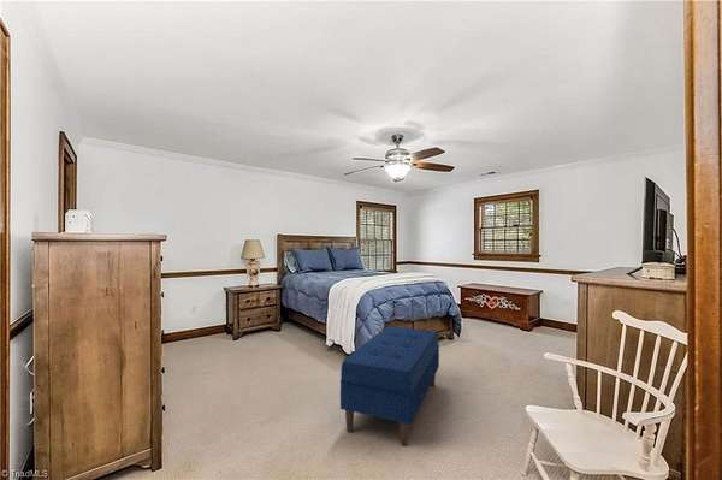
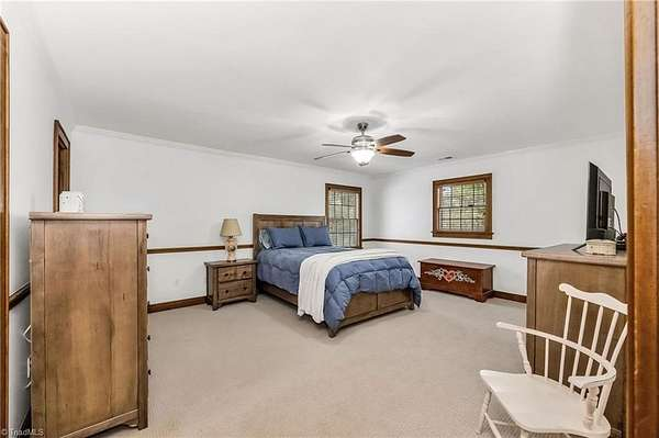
- bench [339,325,440,448]
